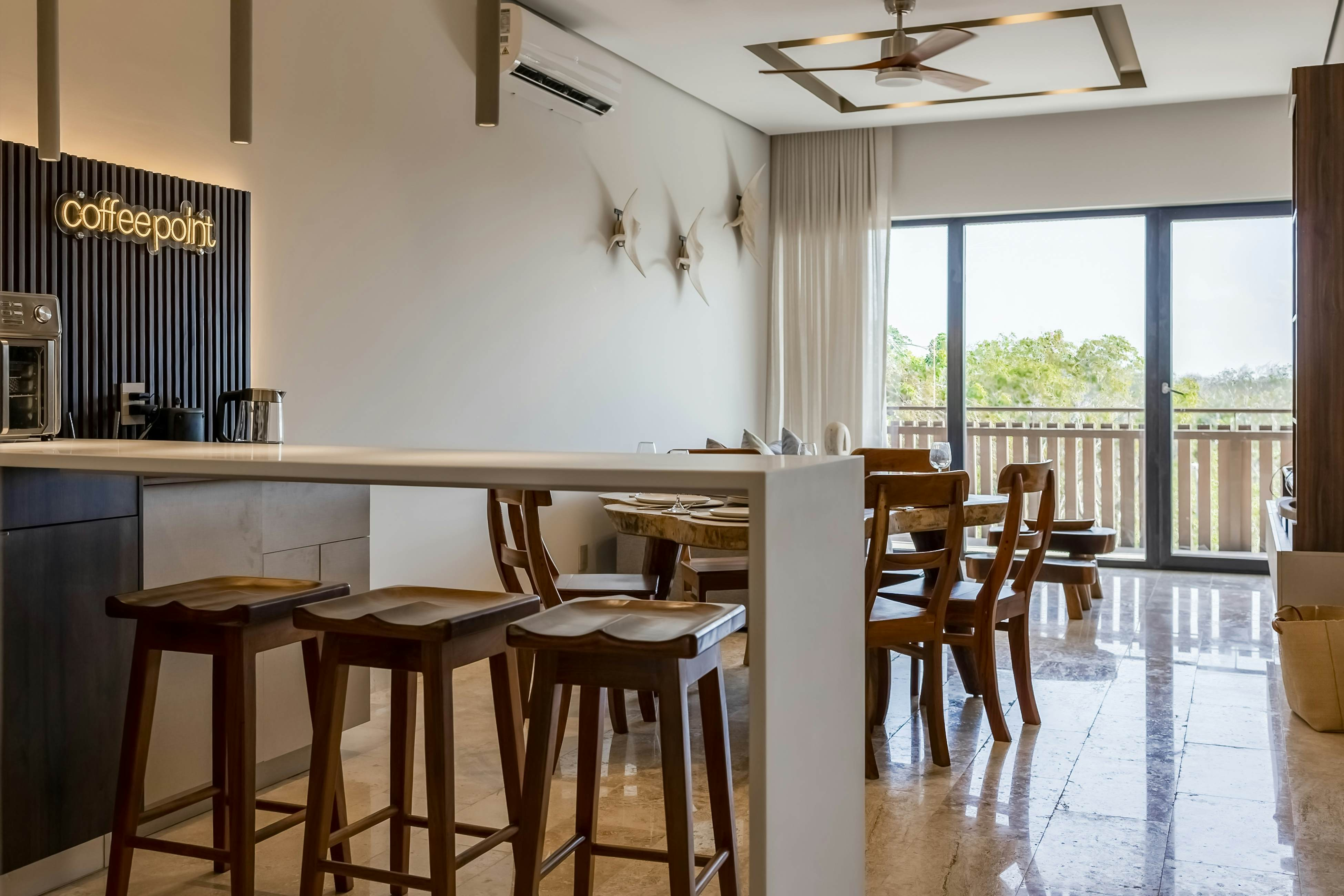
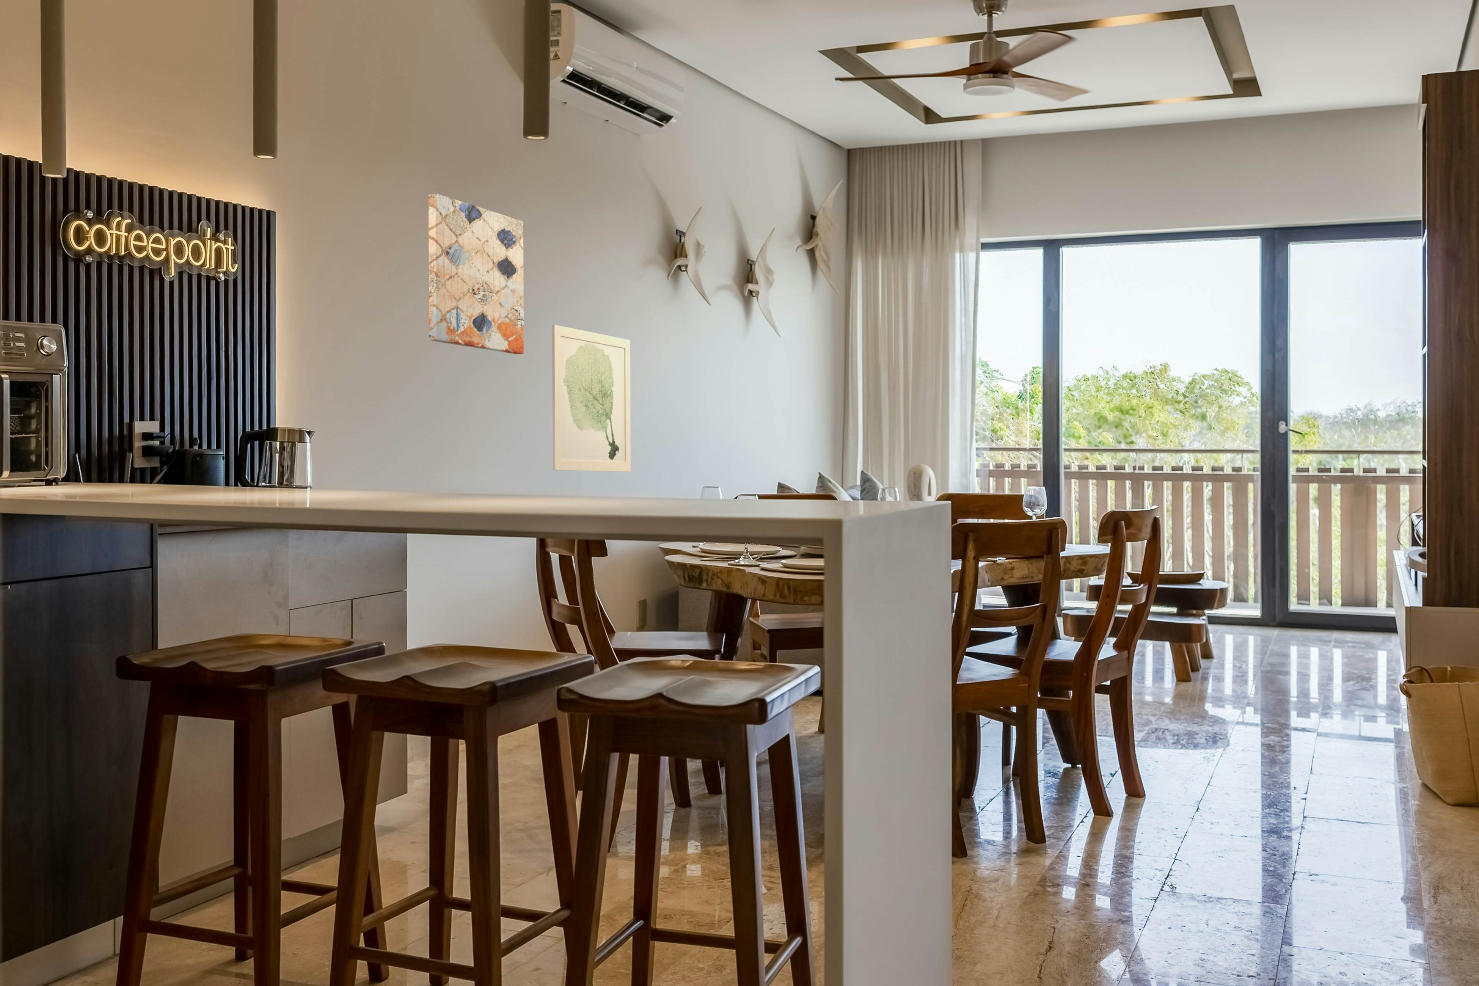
+ wall art [551,325,631,472]
+ wall art [428,193,524,354]
